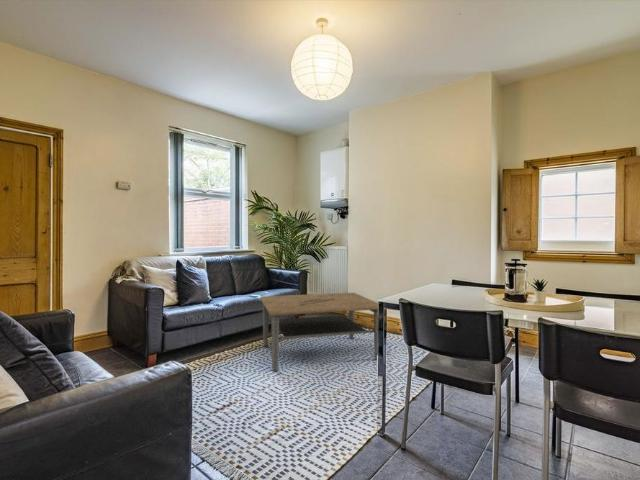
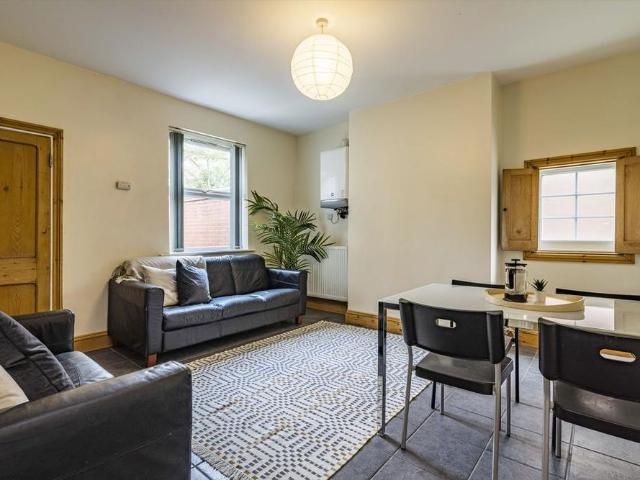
- coffee table [259,292,379,372]
